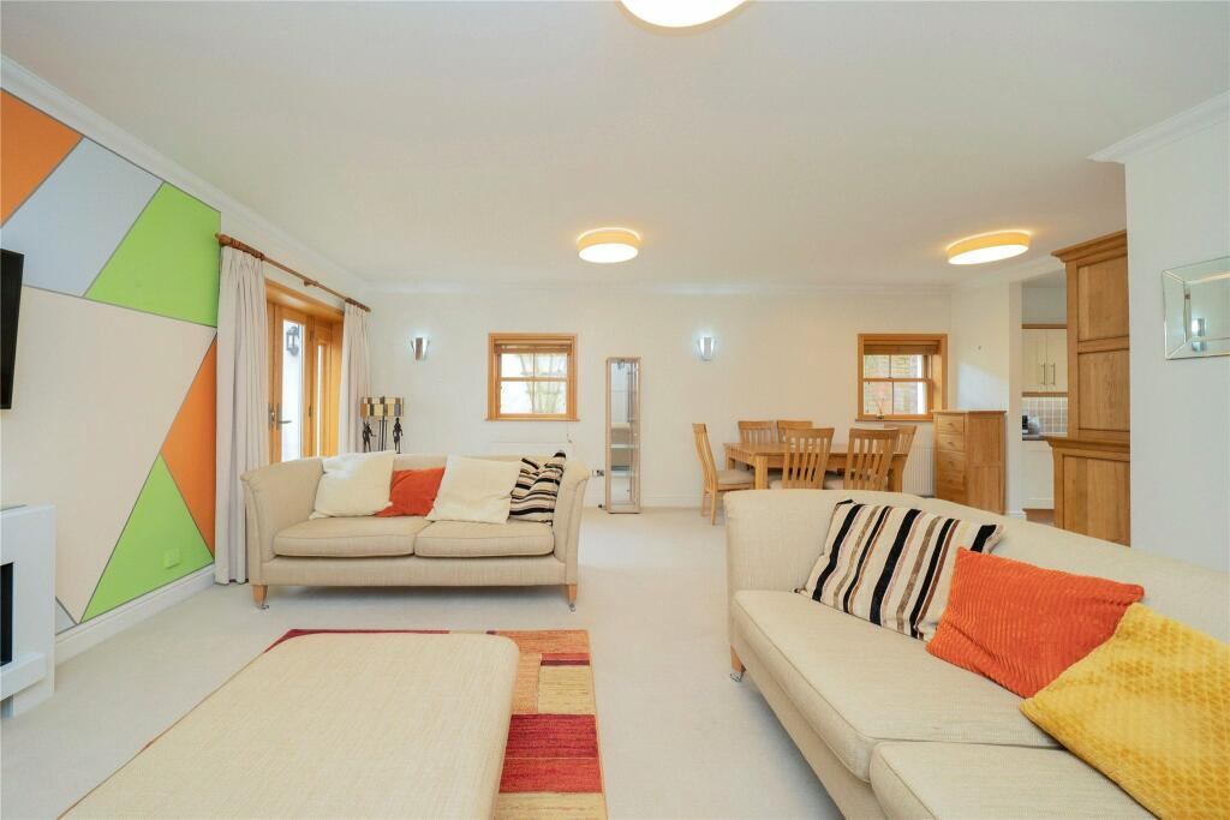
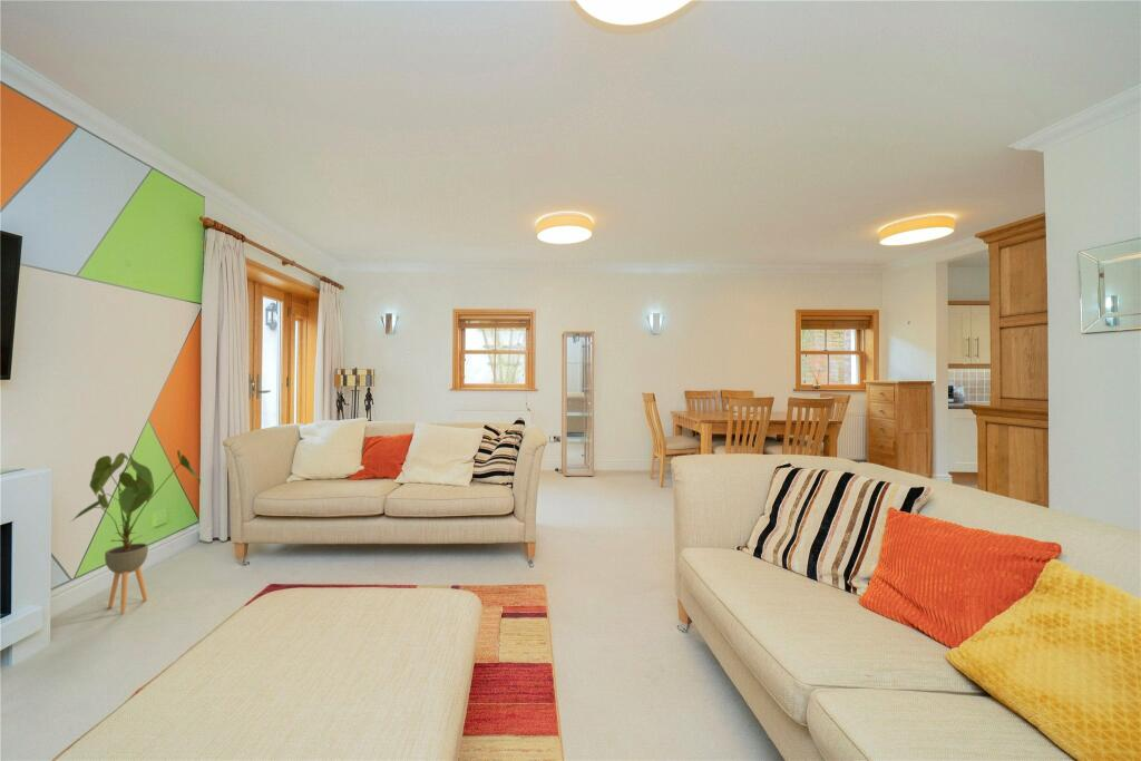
+ house plant [70,449,202,614]
